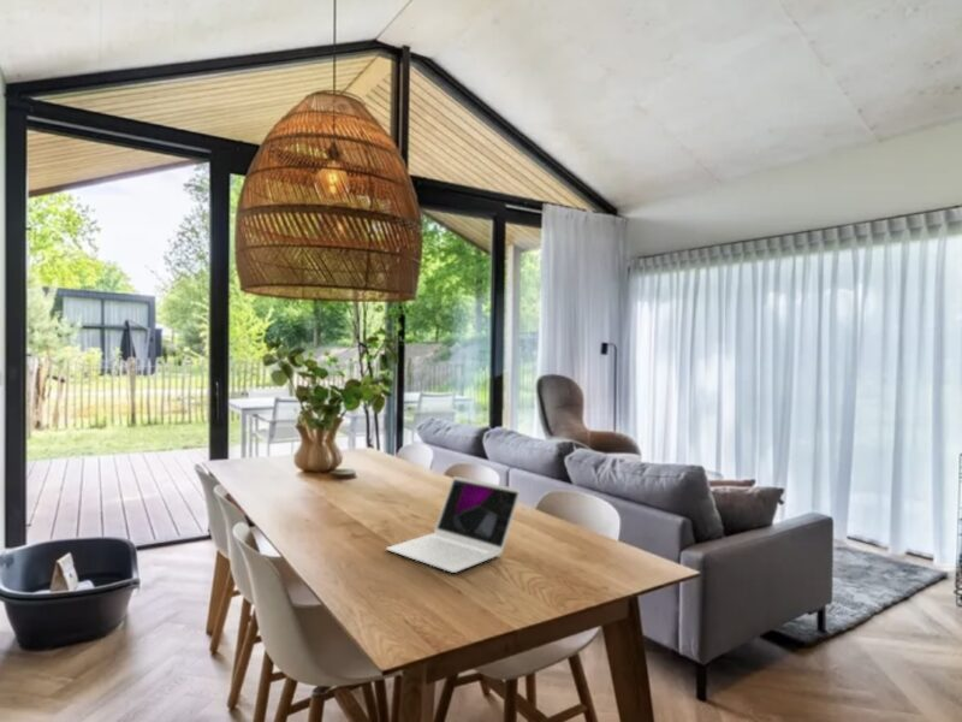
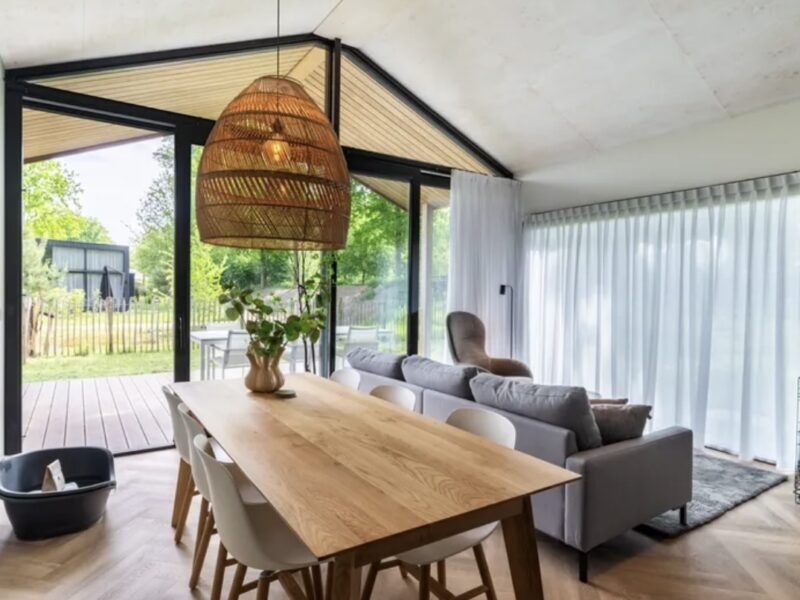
- laptop [385,475,522,574]
